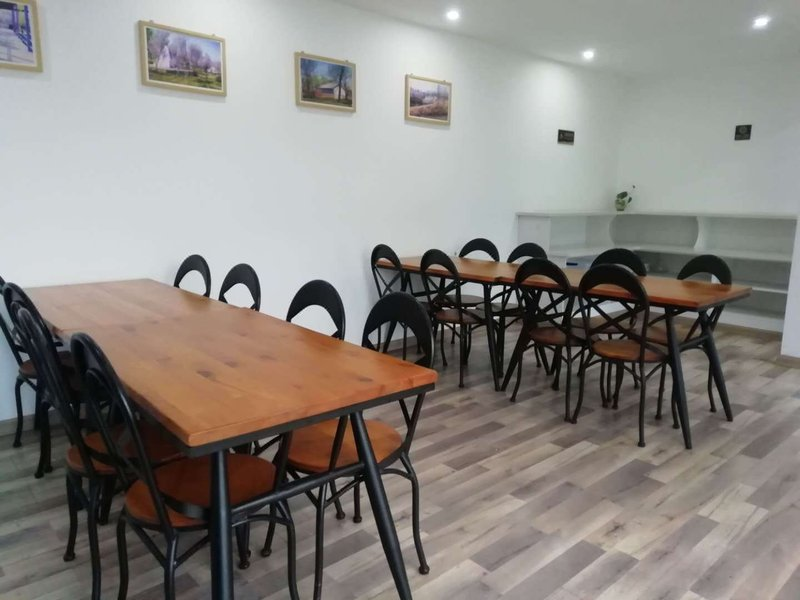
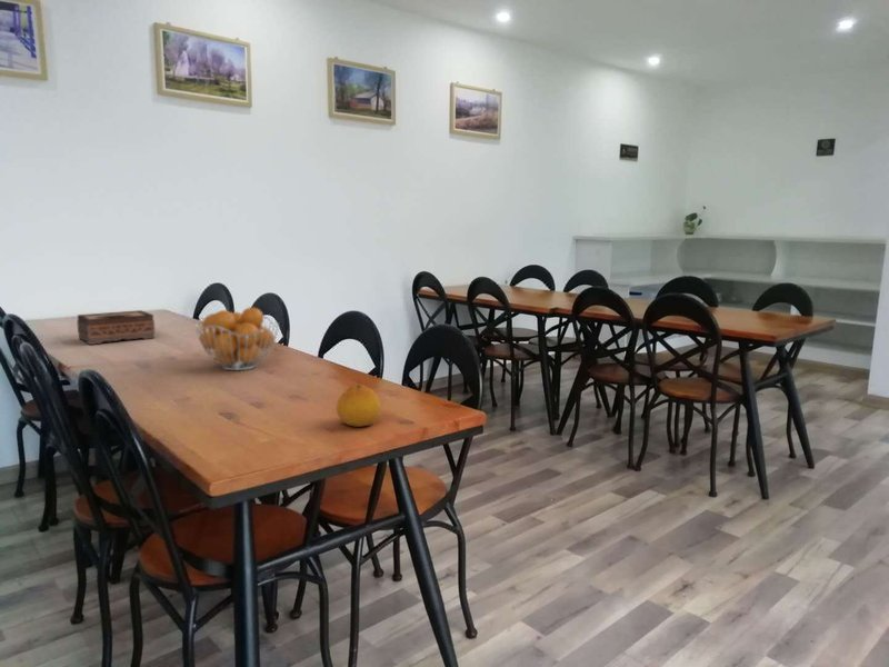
+ tissue box [76,309,156,346]
+ fruit [336,382,381,428]
+ fruit basket [194,307,280,371]
